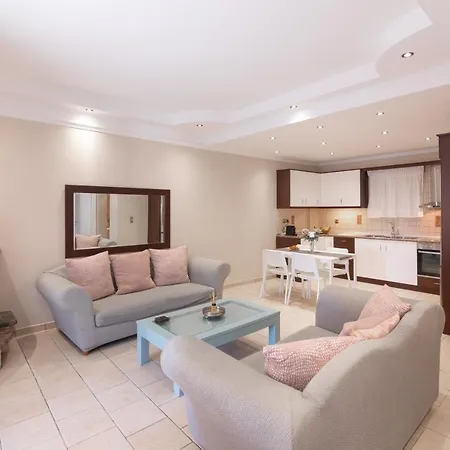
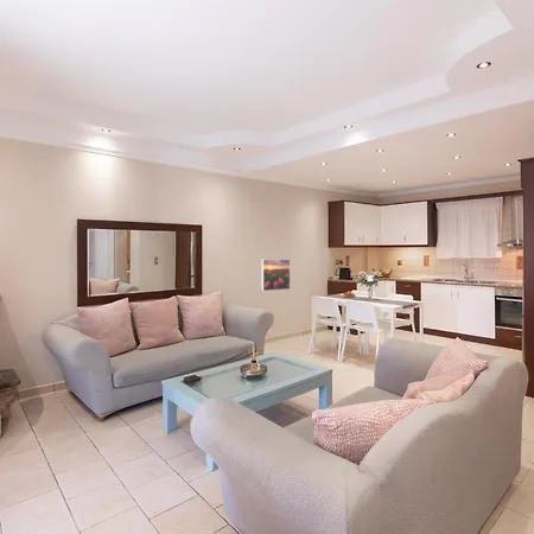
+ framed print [260,258,292,292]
